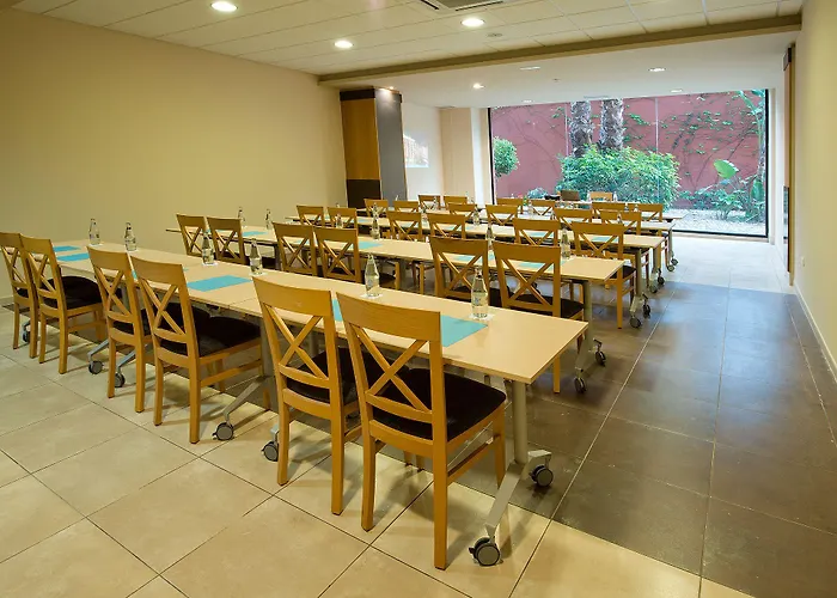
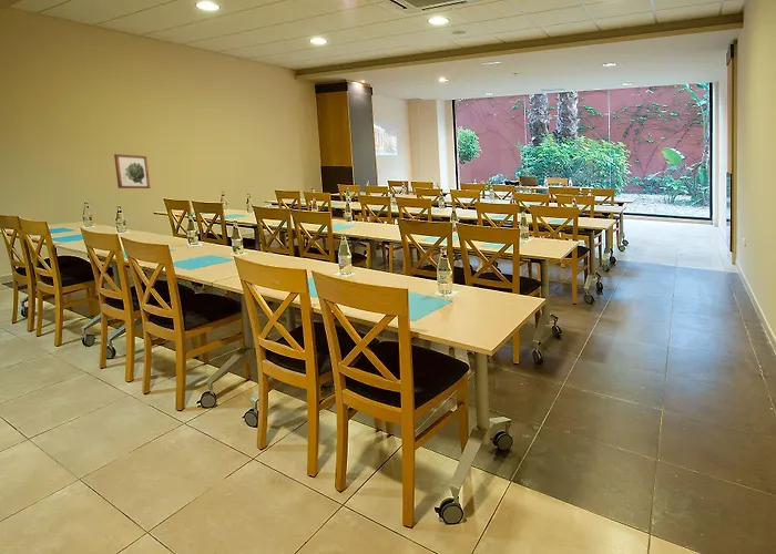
+ wall art [113,153,151,189]
